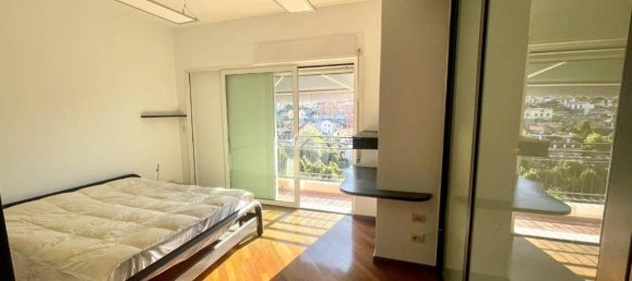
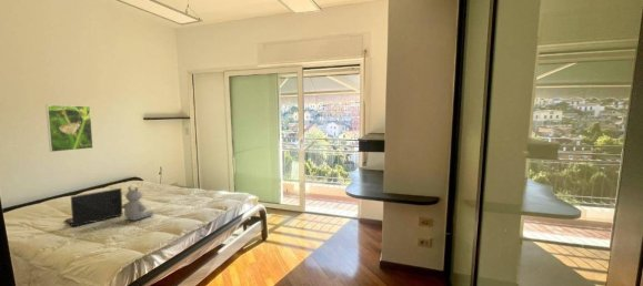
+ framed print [44,104,94,153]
+ laptop [64,187,123,227]
+ teddy bear [122,185,155,222]
